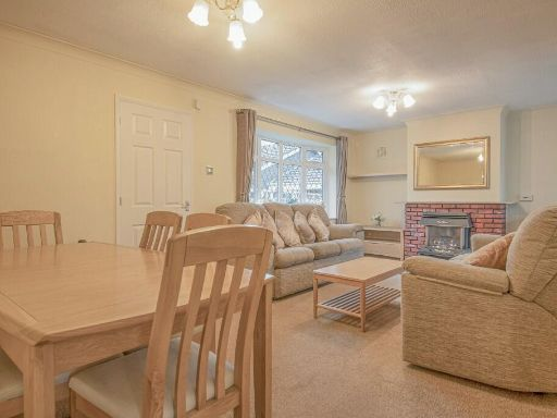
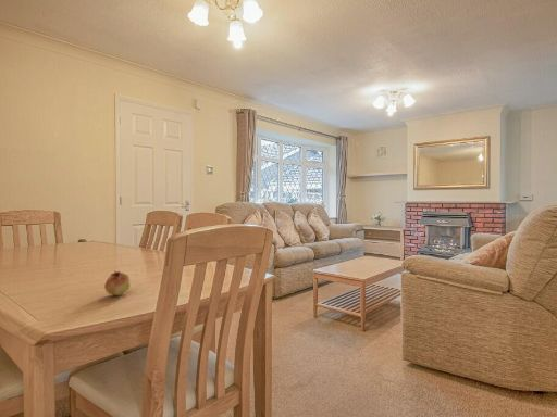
+ fruit [103,269,132,296]
